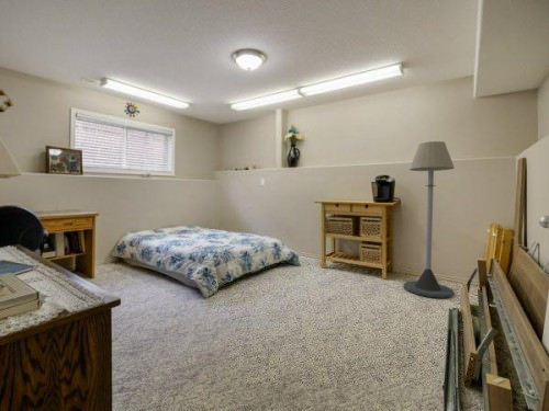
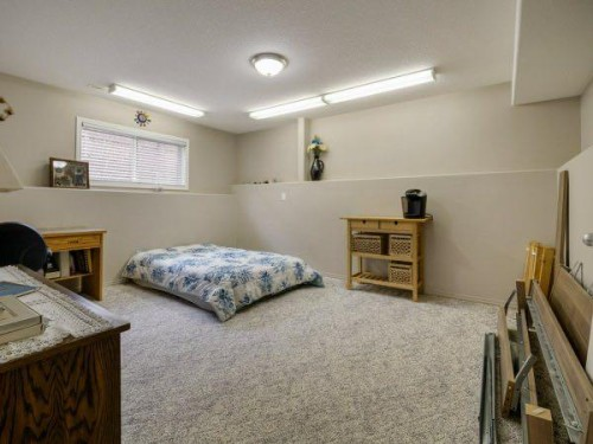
- floor lamp [403,140,456,299]
